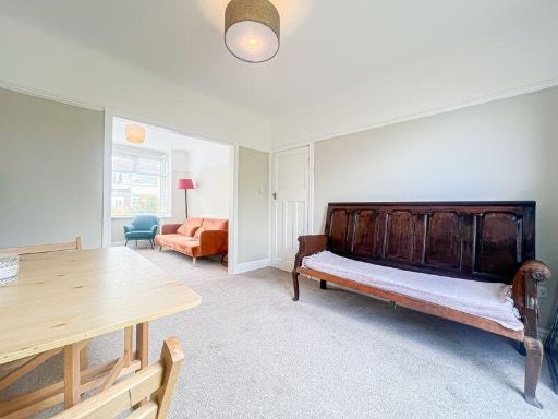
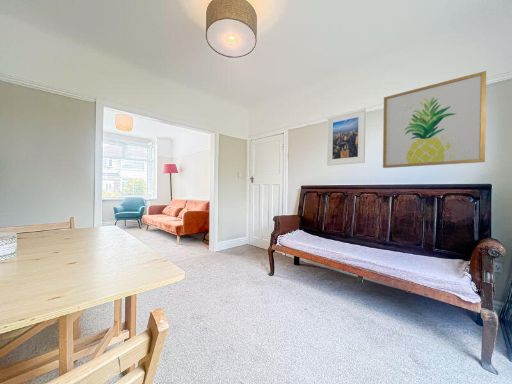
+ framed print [326,108,367,166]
+ wall art [382,70,487,169]
